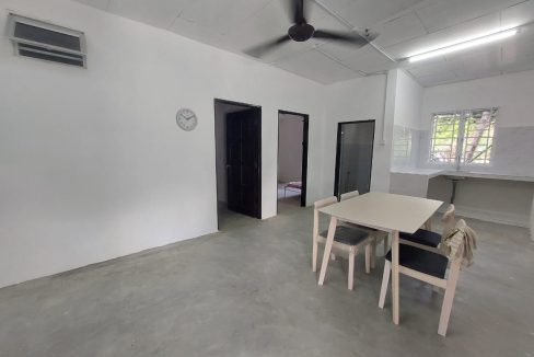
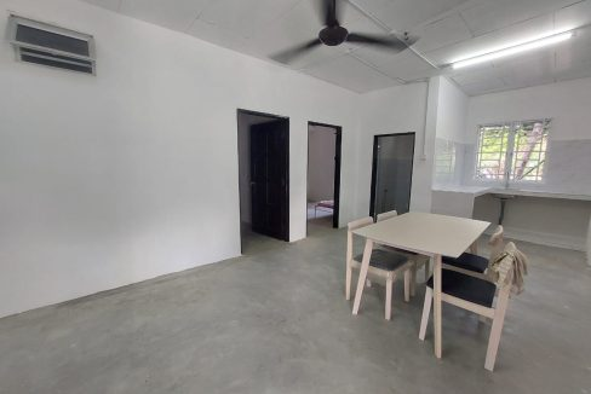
- wall clock [175,107,199,133]
